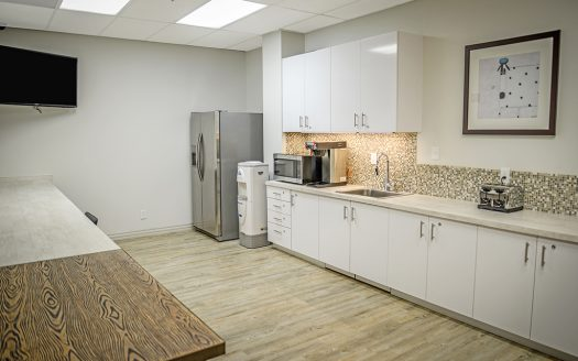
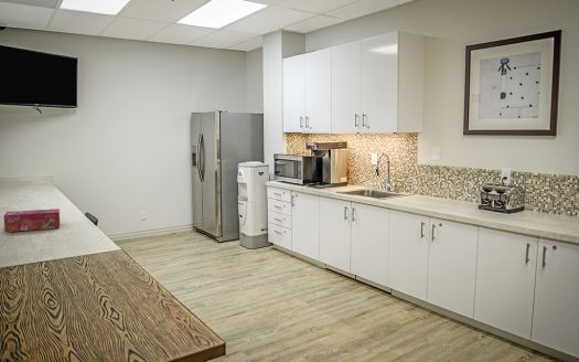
+ tissue box [3,207,61,233]
